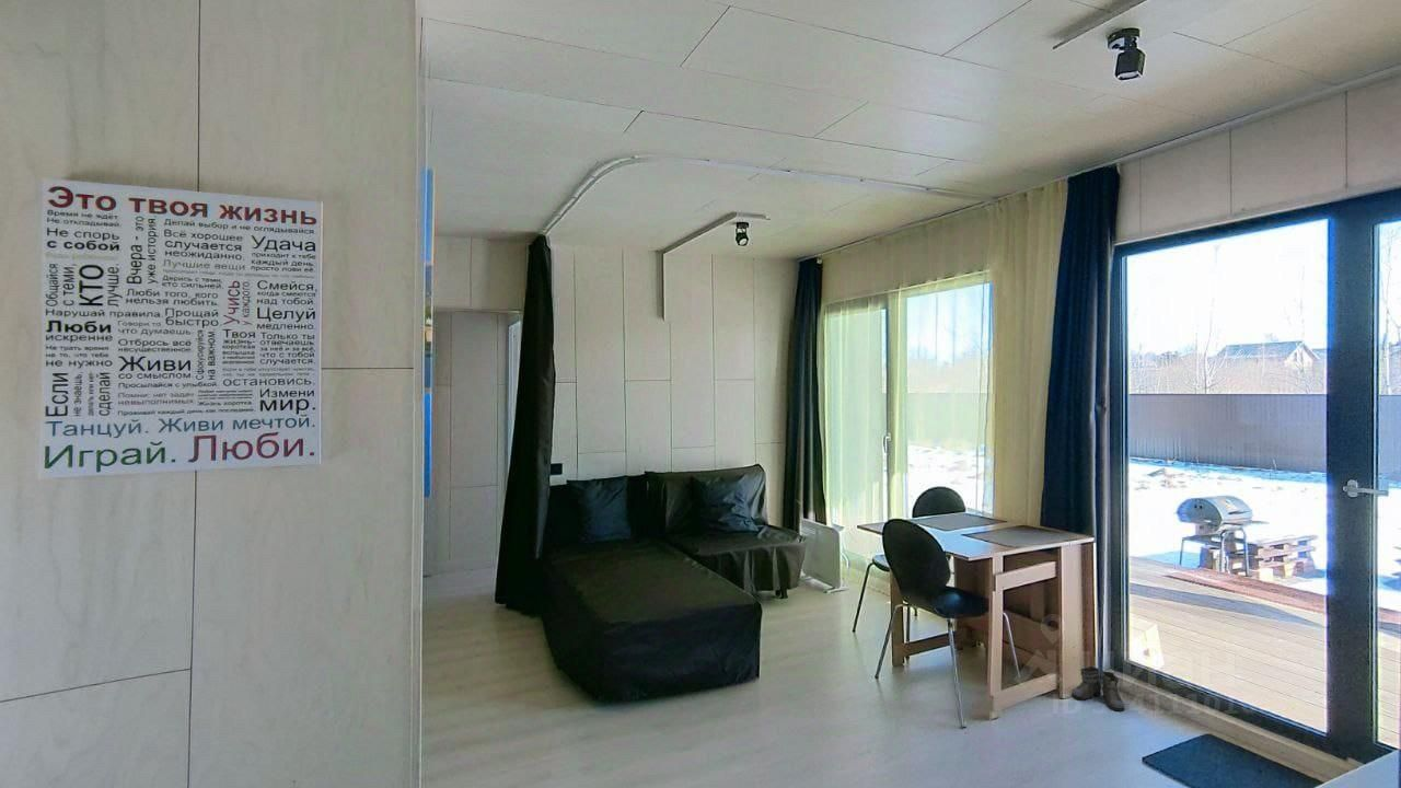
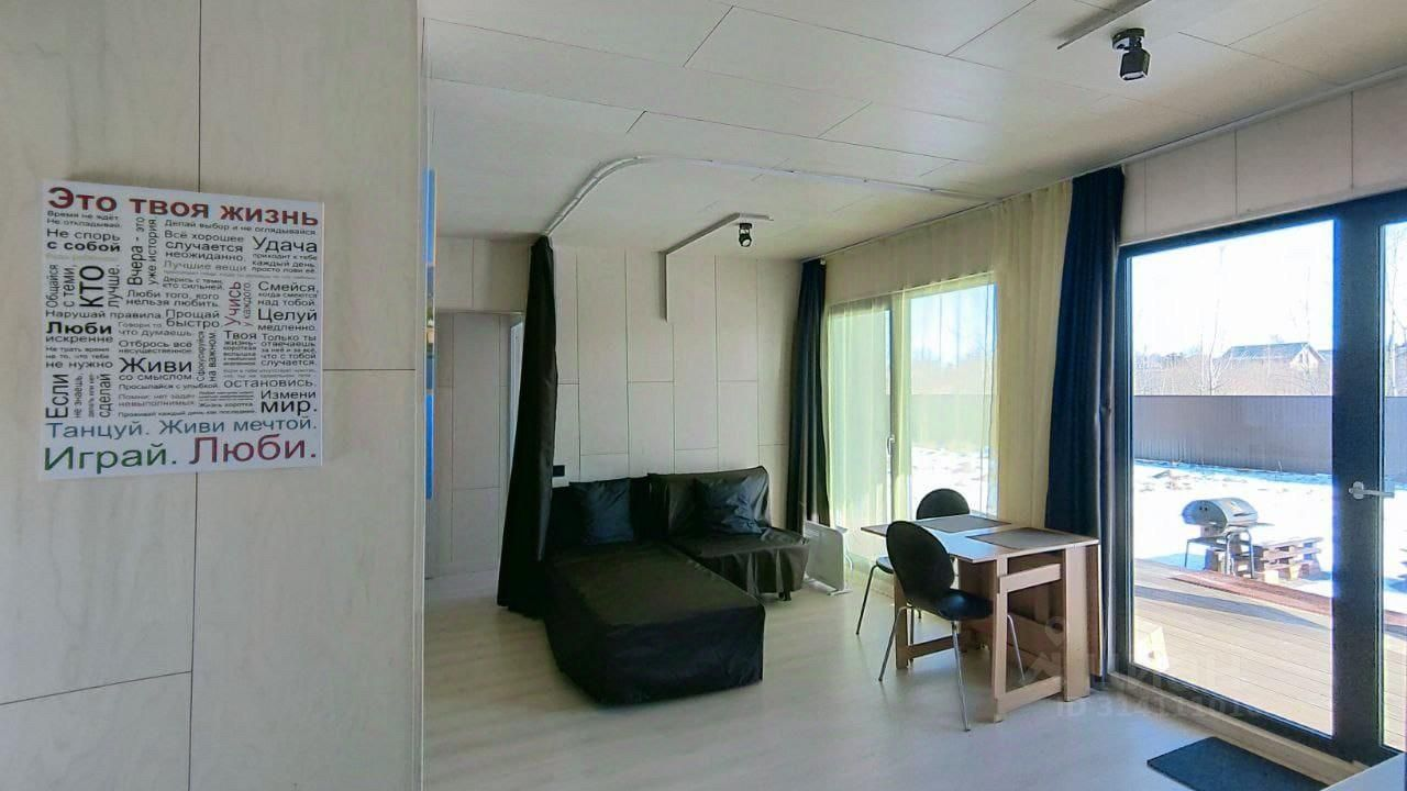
- boots [1070,665,1131,711]
